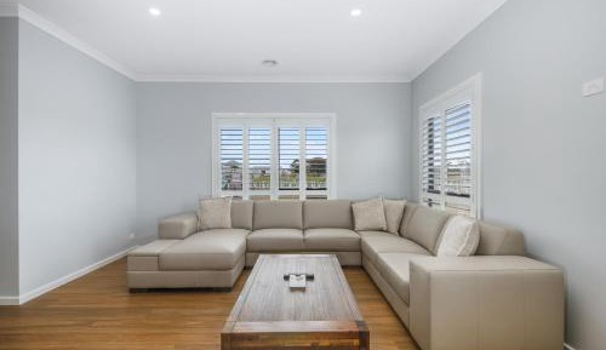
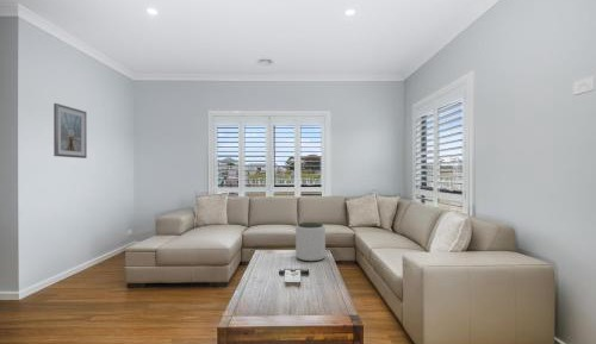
+ plant pot [294,221,327,263]
+ picture frame [52,102,88,160]
